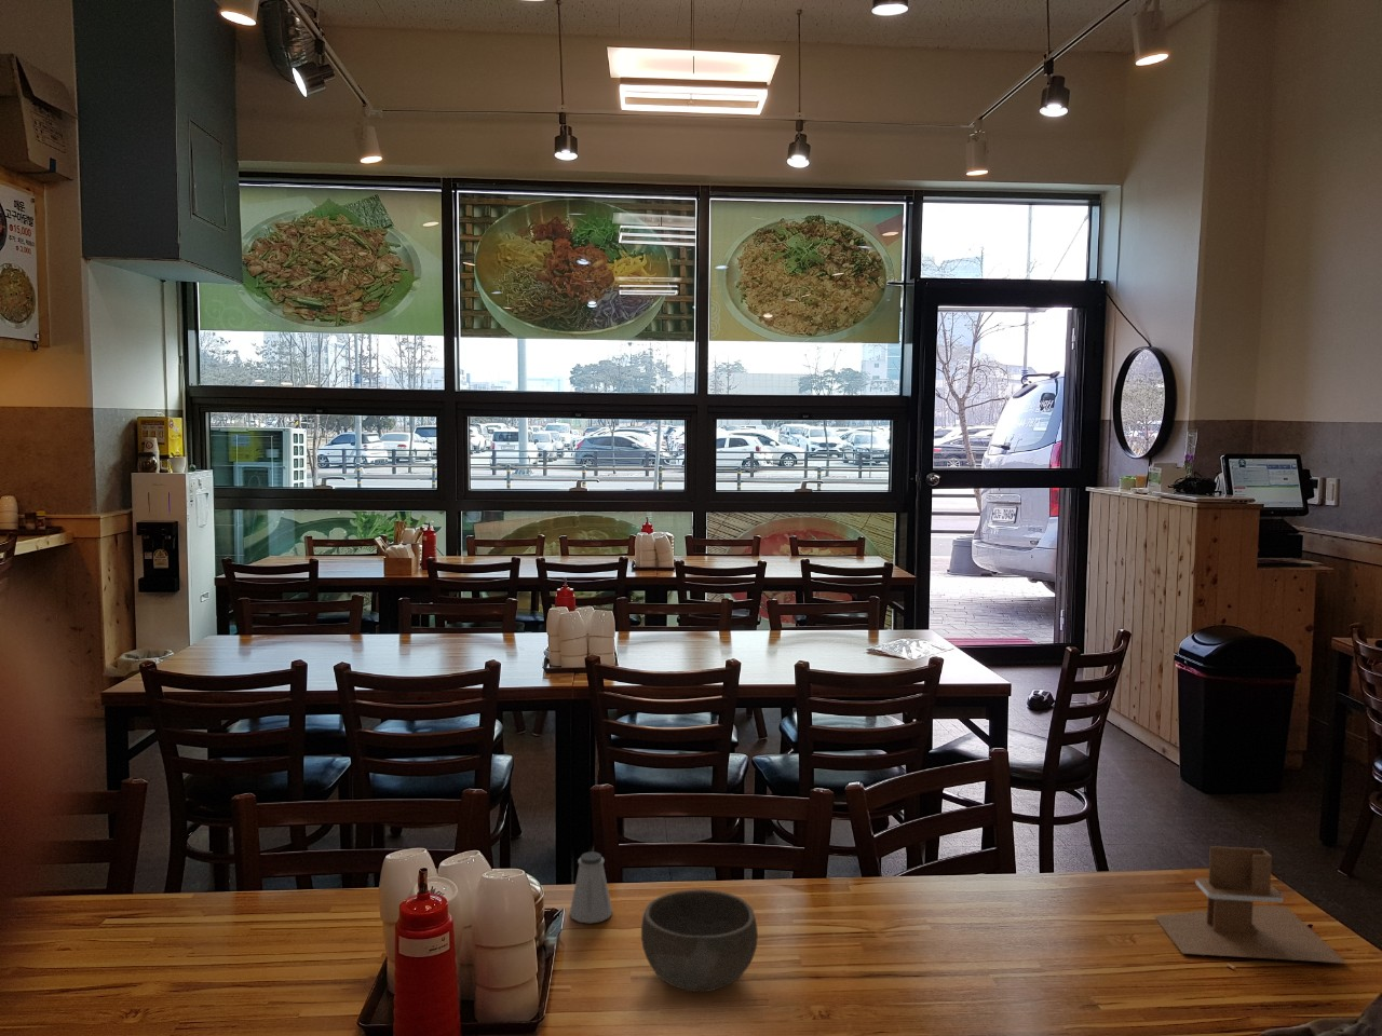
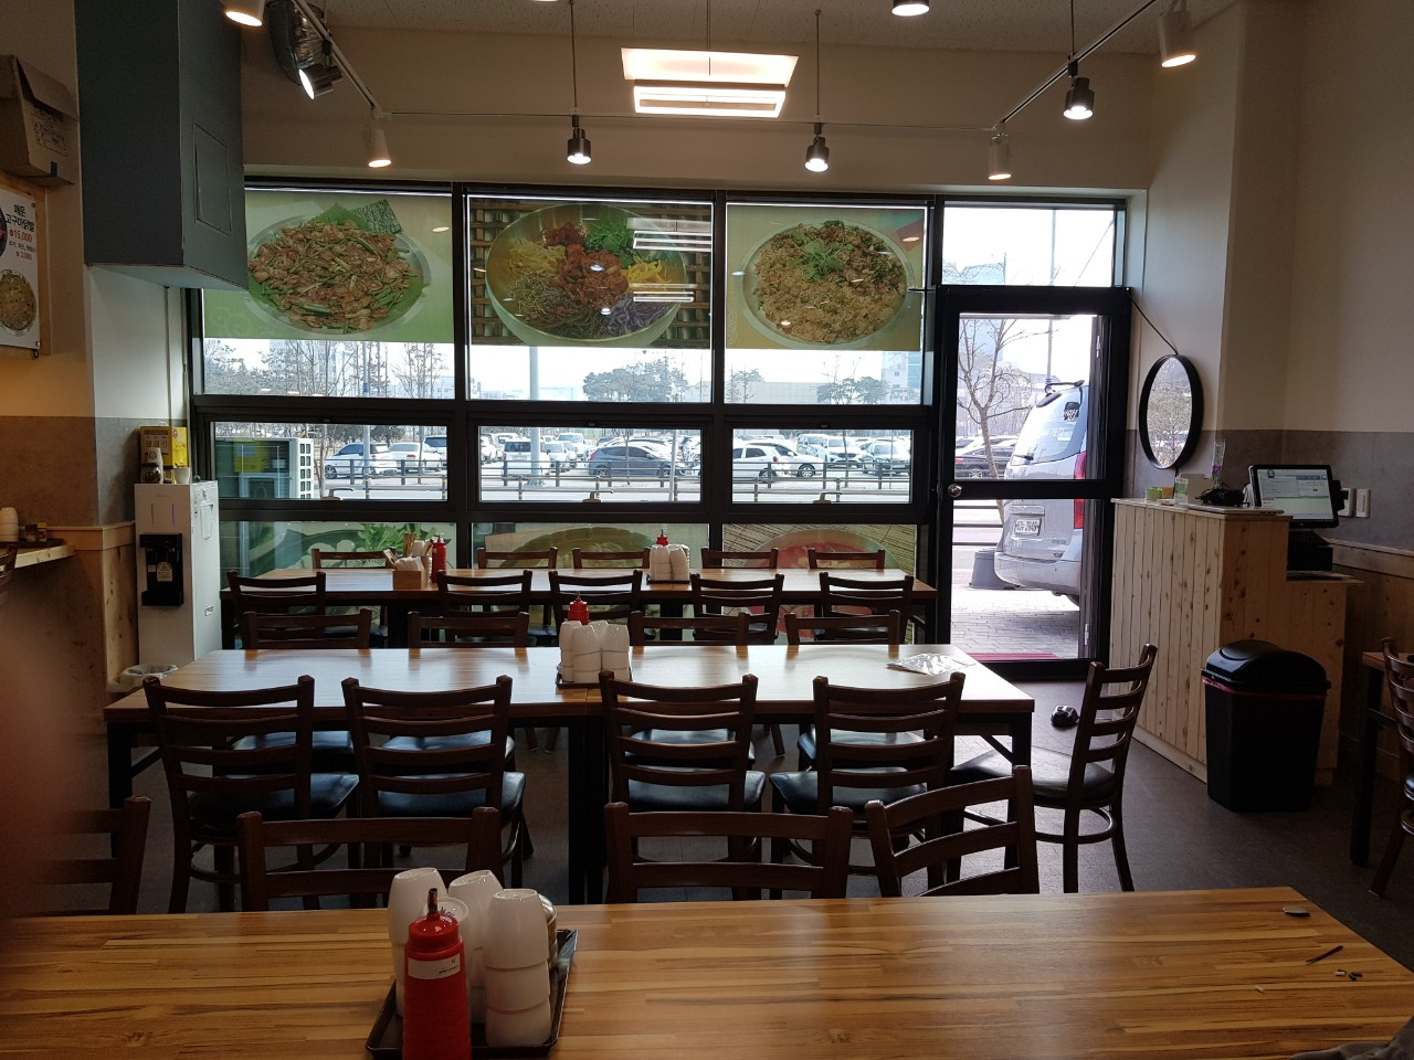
- napkin holder [1153,844,1347,964]
- saltshaker [569,850,614,924]
- bowl [640,888,760,992]
